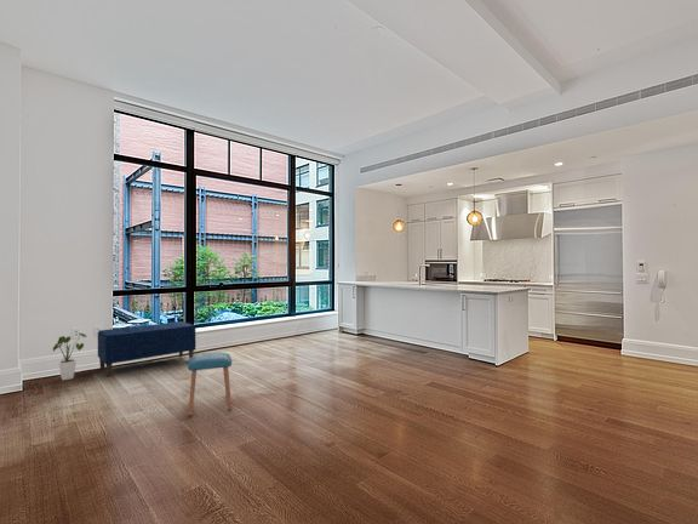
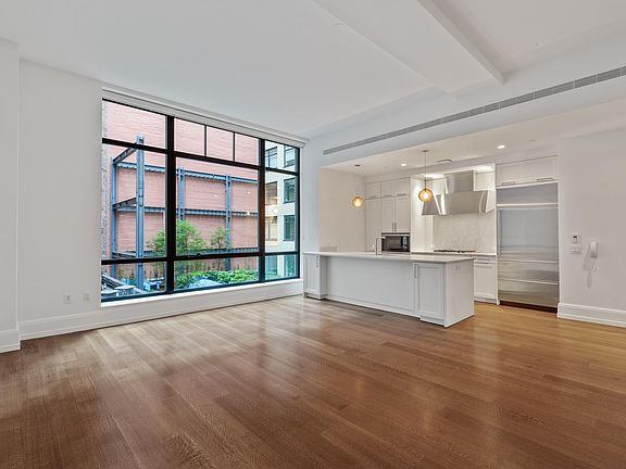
- bench [97,320,198,378]
- stool [187,352,233,417]
- house plant [52,331,88,381]
